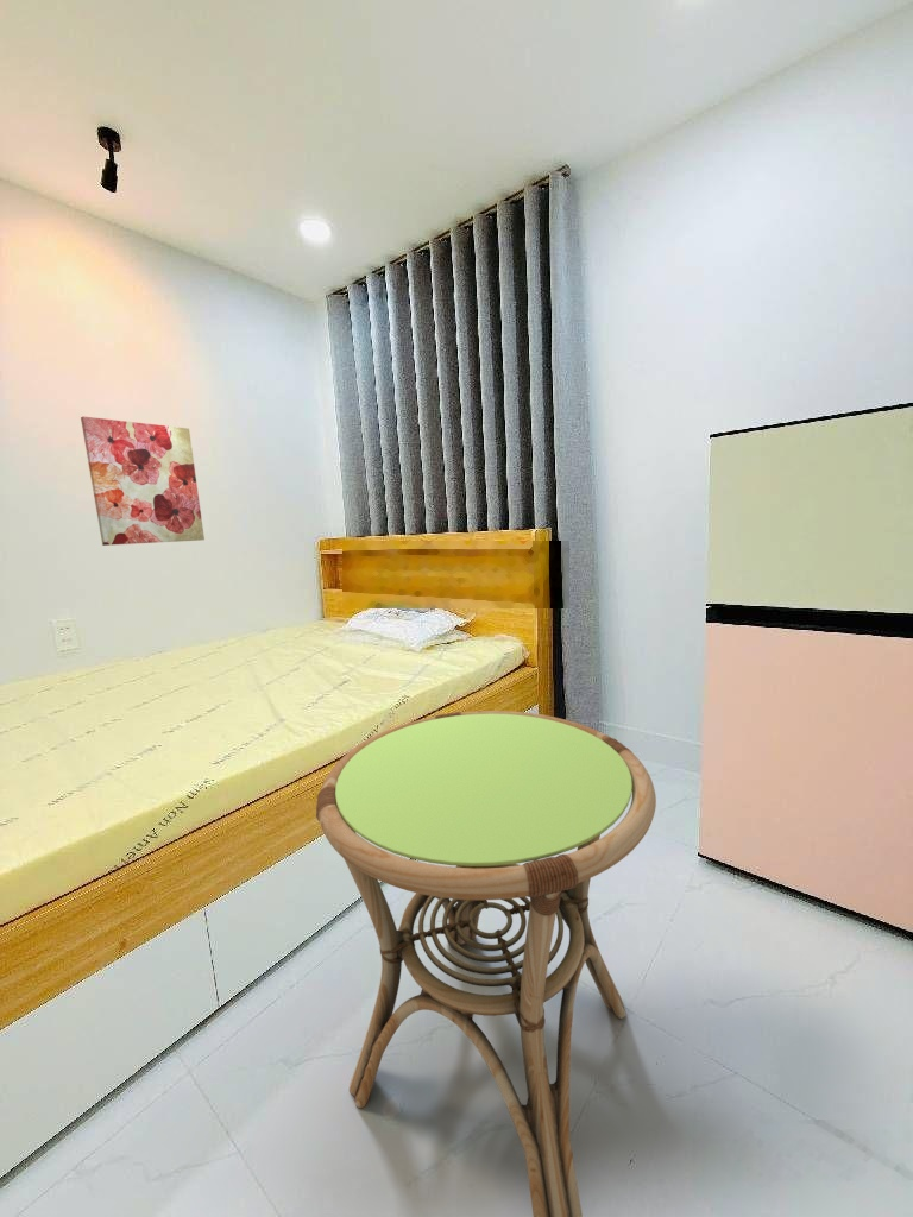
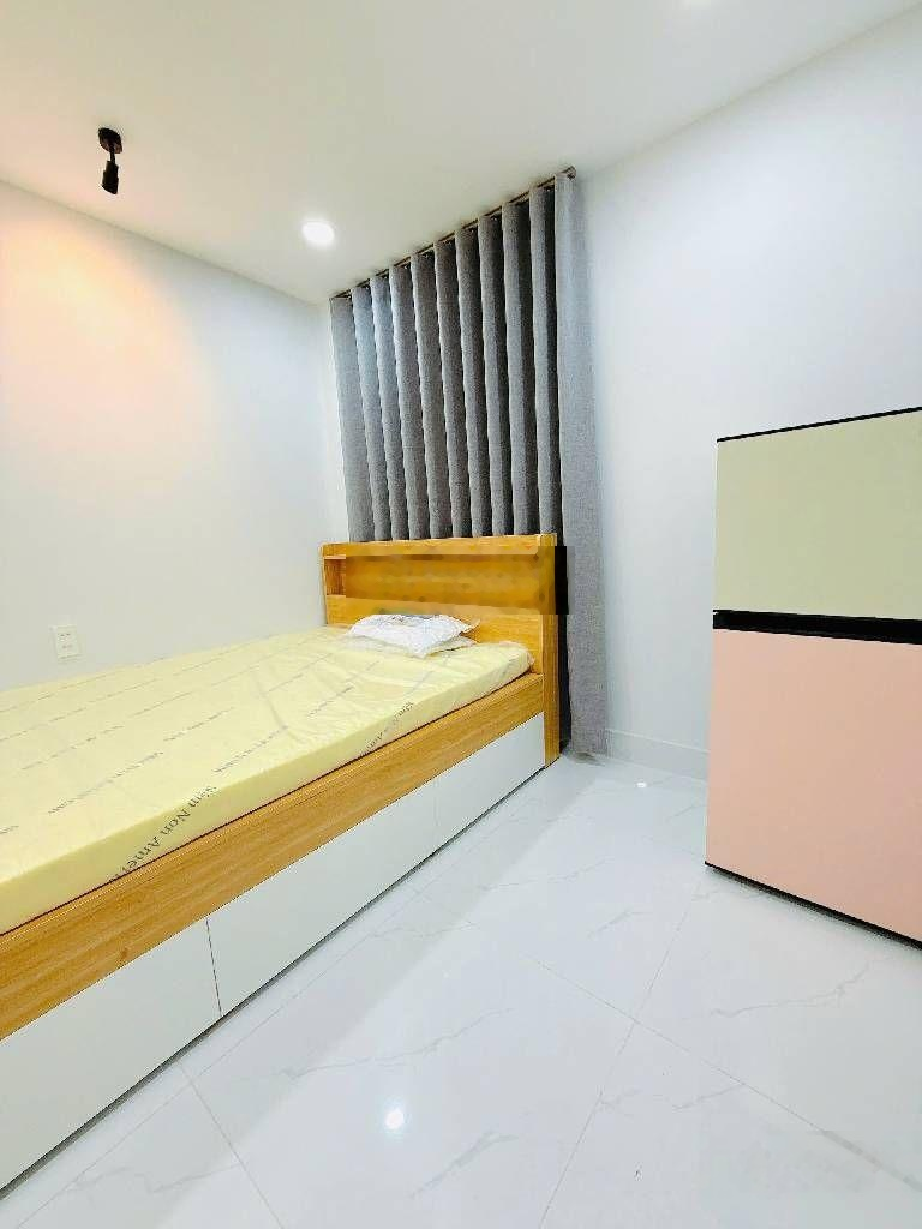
- wall art [80,416,206,547]
- side table [315,710,657,1217]
